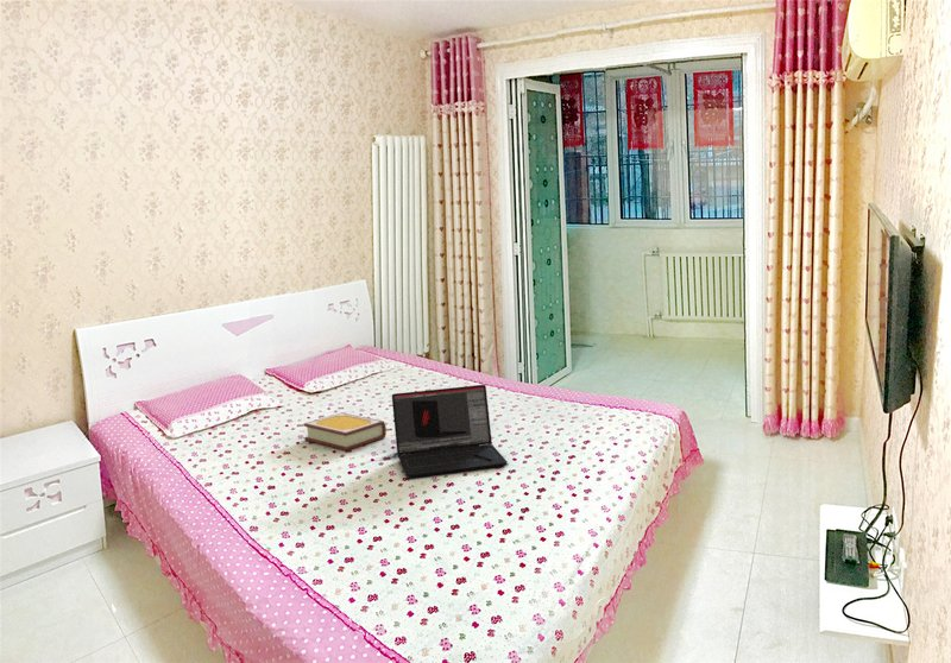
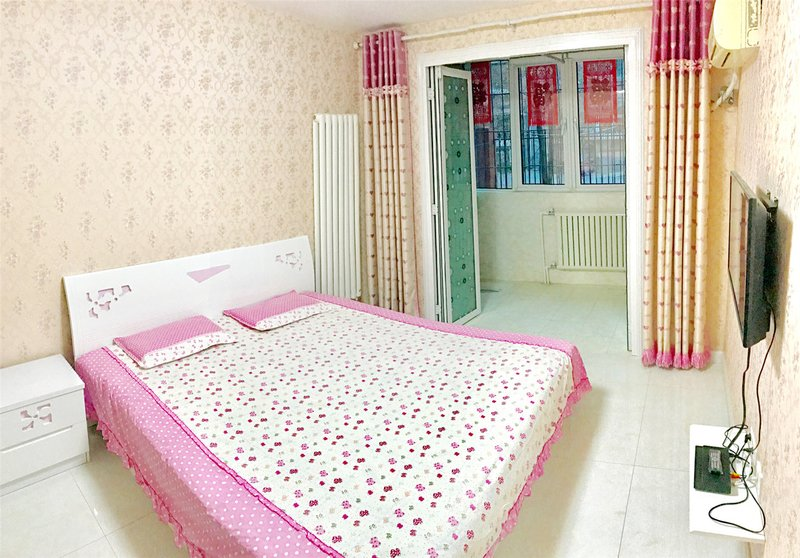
- book [302,411,388,452]
- laptop [391,384,509,479]
